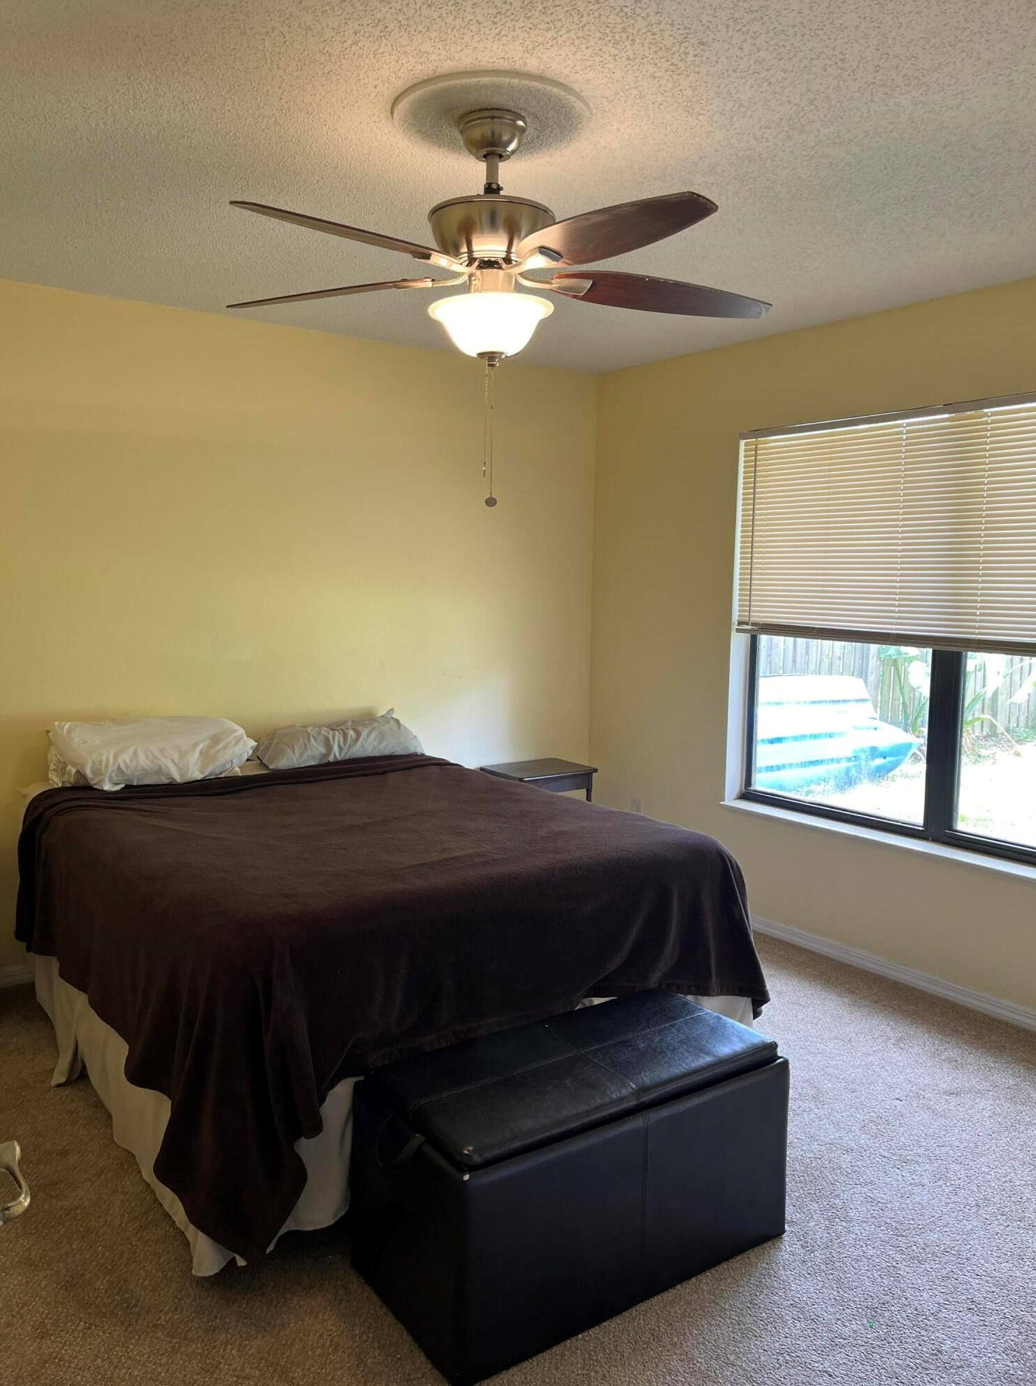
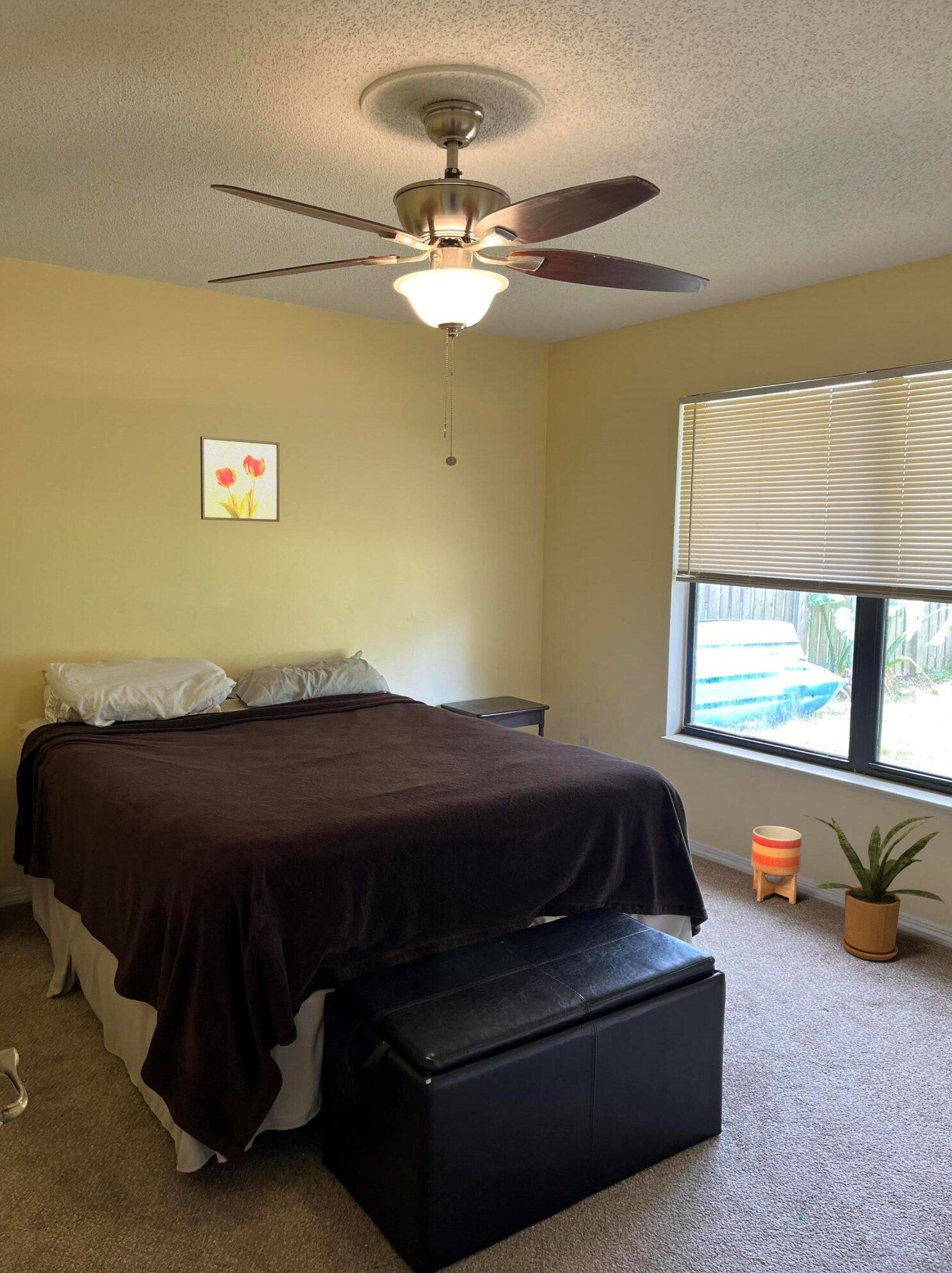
+ planter [750,825,803,905]
+ wall art [200,435,280,522]
+ house plant [802,814,946,961]
